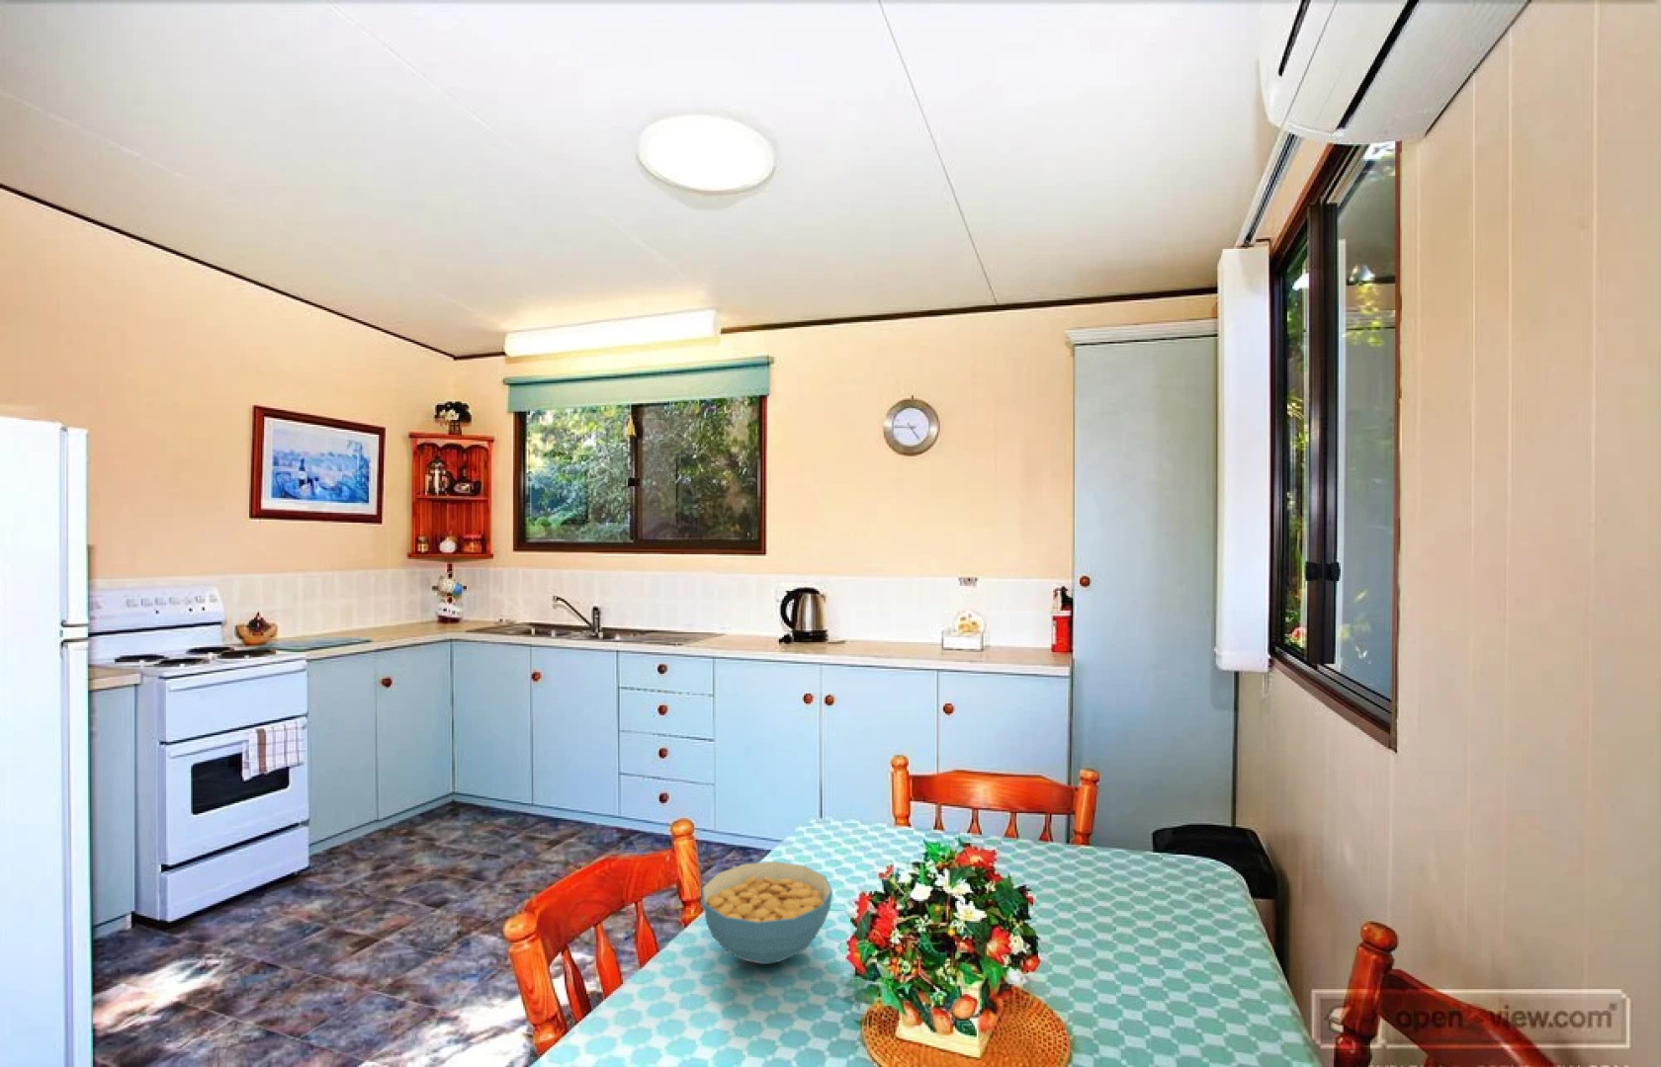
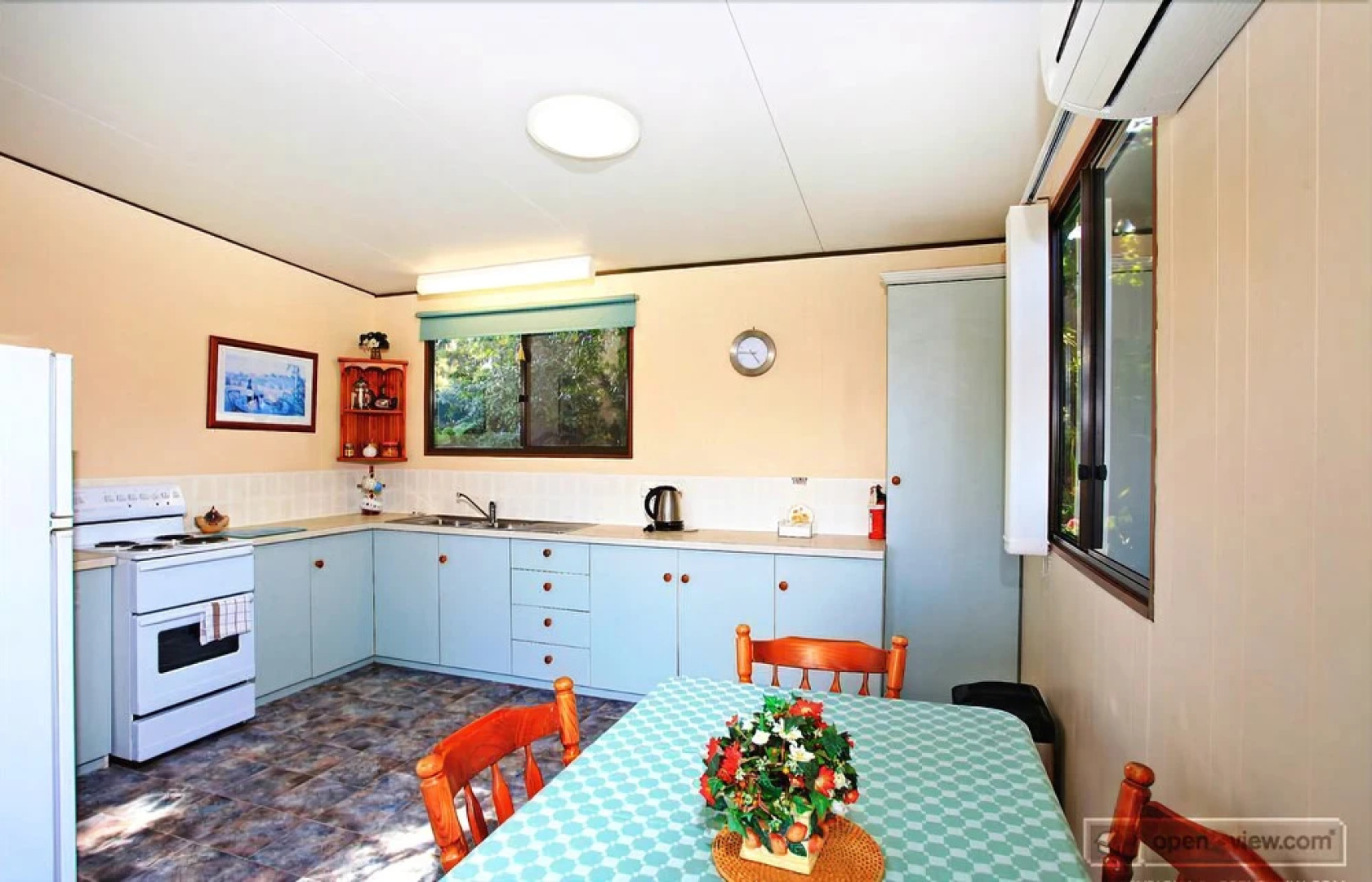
- cereal bowl [701,860,833,965]
